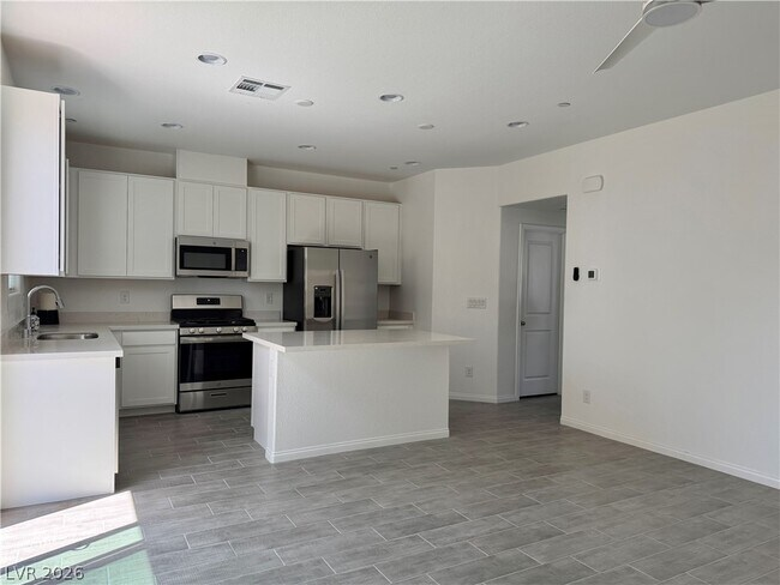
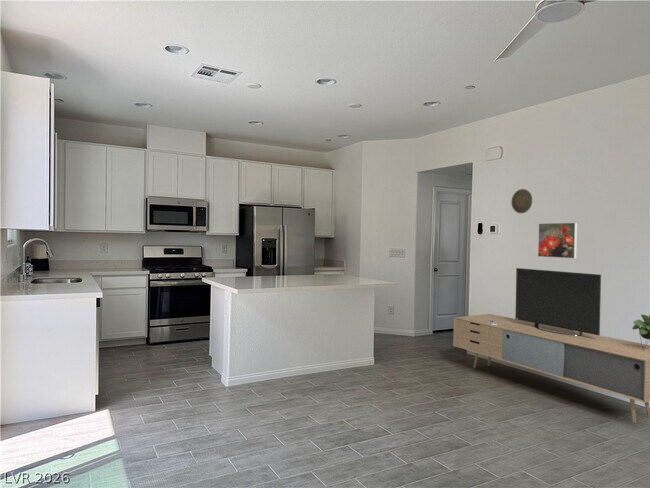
+ media console [452,267,650,424]
+ decorative plate [510,188,533,214]
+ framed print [537,221,578,260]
